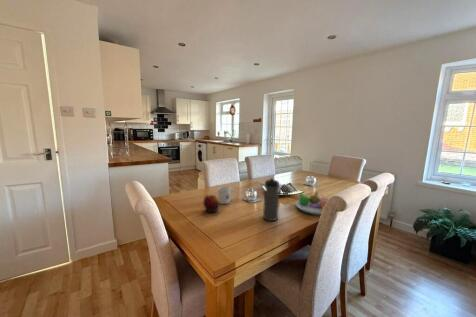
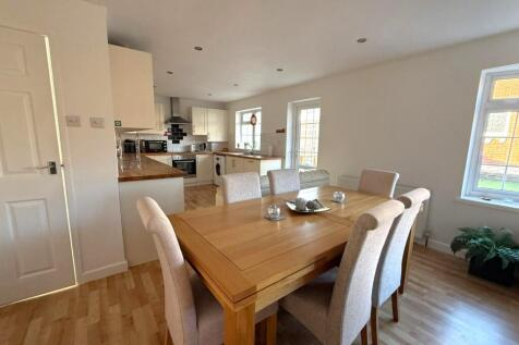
- apple [203,194,221,213]
- water bottle [262,177,280,222]
- fruit bowl [294,191,329,216]
- mug [217,185,235,205]
